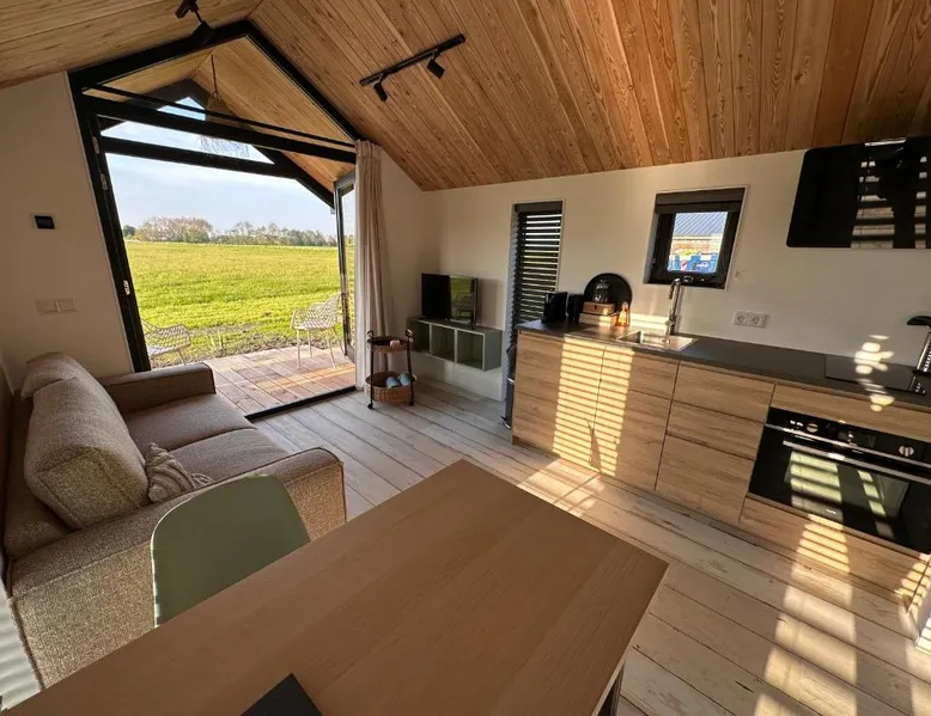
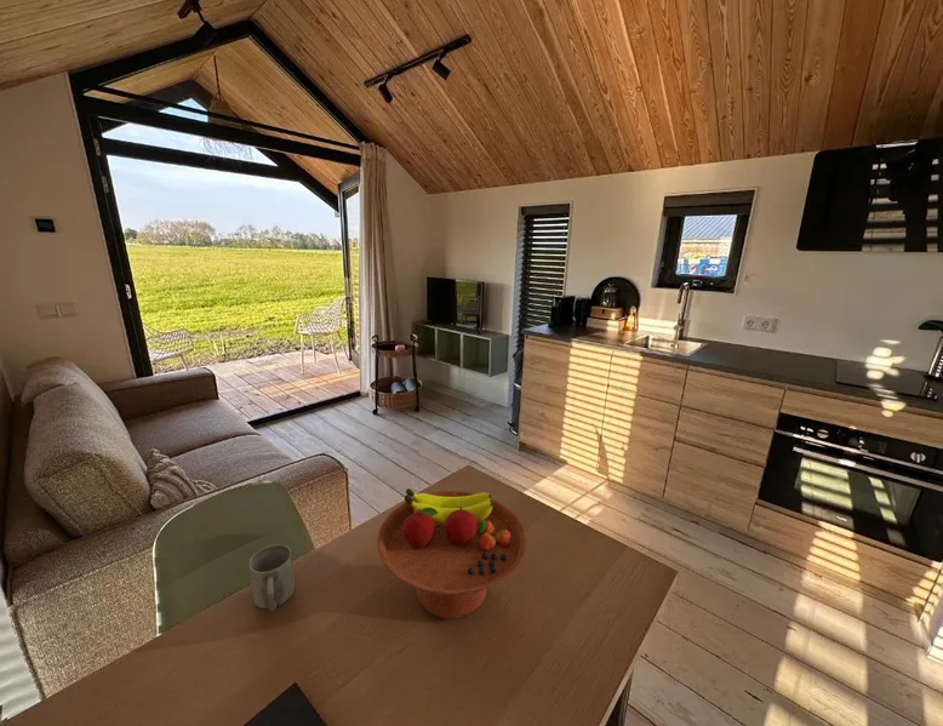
+ fruit bowl [377,487,527,621]
+ mug [247,543,296,612]
